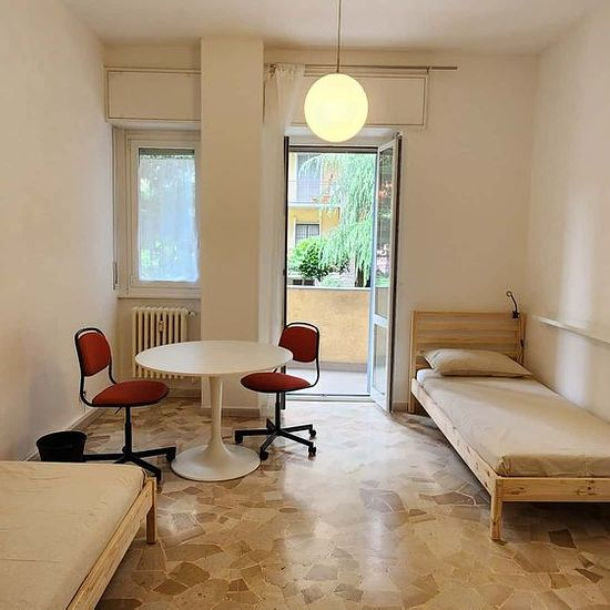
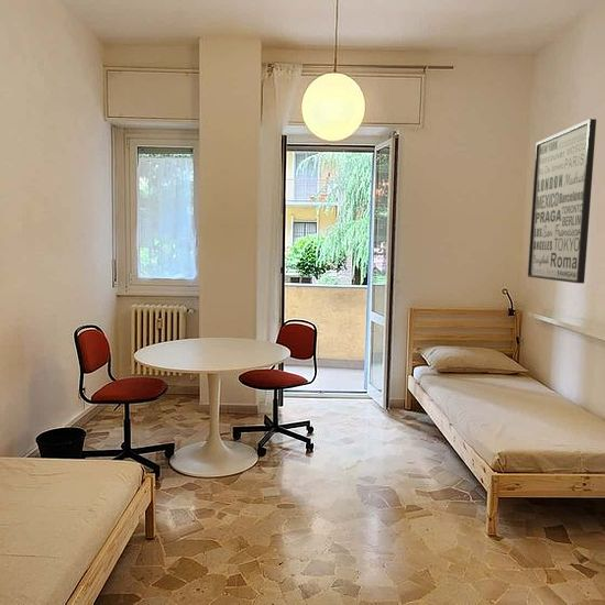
+ wall art [527,118,597,285]
